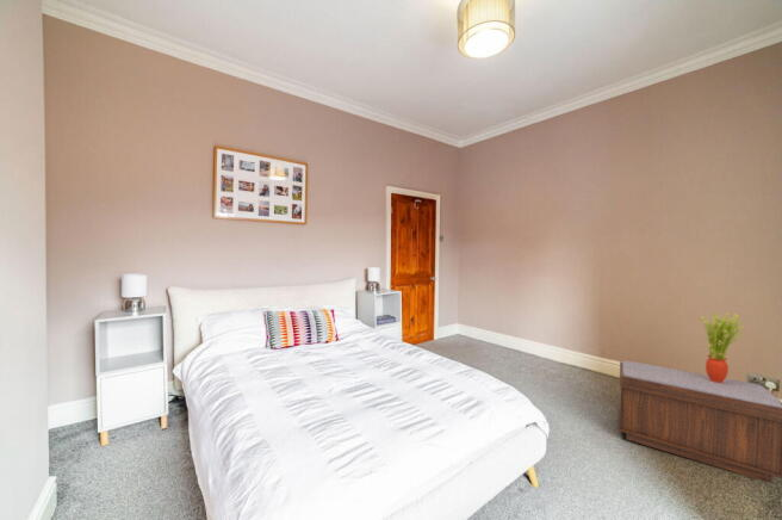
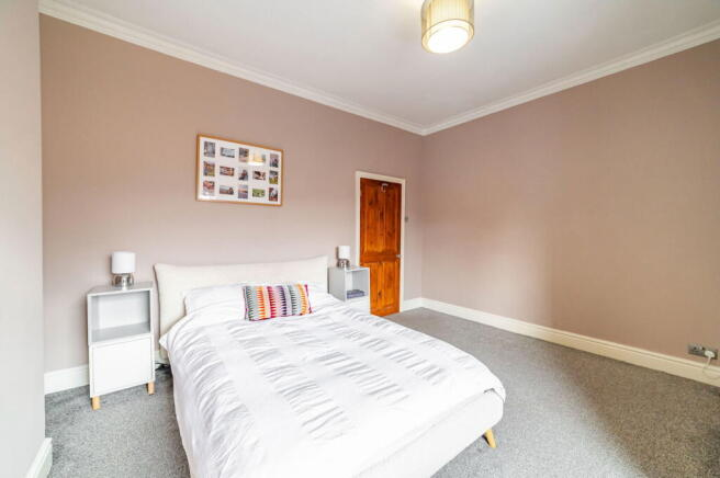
- potted plant [700,310,746,383]
- bench [617,360,782,484]
